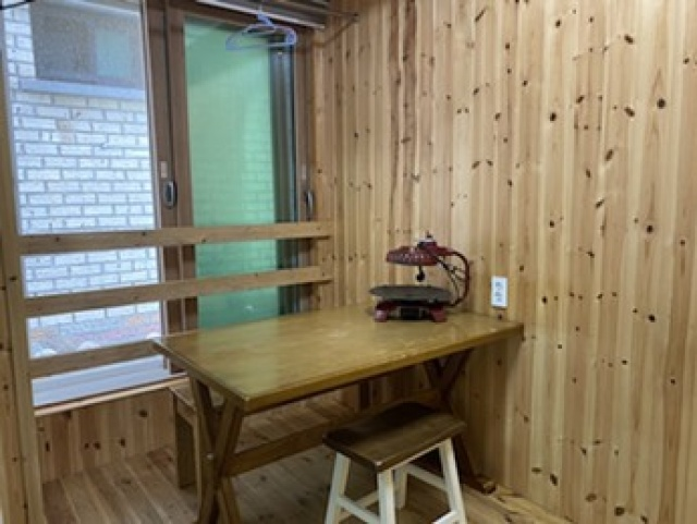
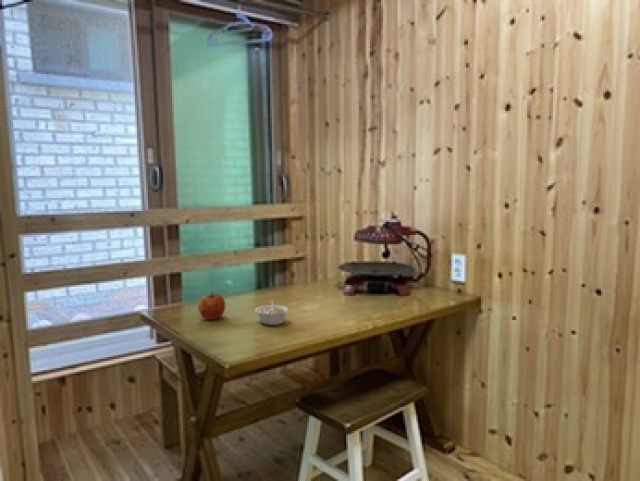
+ fruit [197,291,226,320]
+ legume [254,300,290,326]
